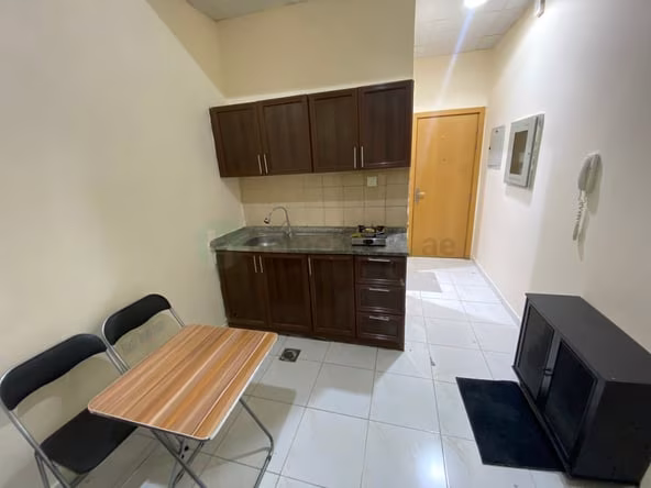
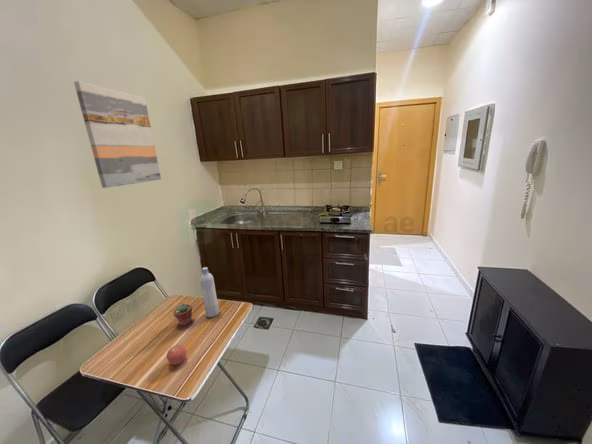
+ bottle [199,266,220,318]
+ wall art [73,80,162,189]
+ potted succulent [172,302,193,327]
+ apple [166,344,187,366]
